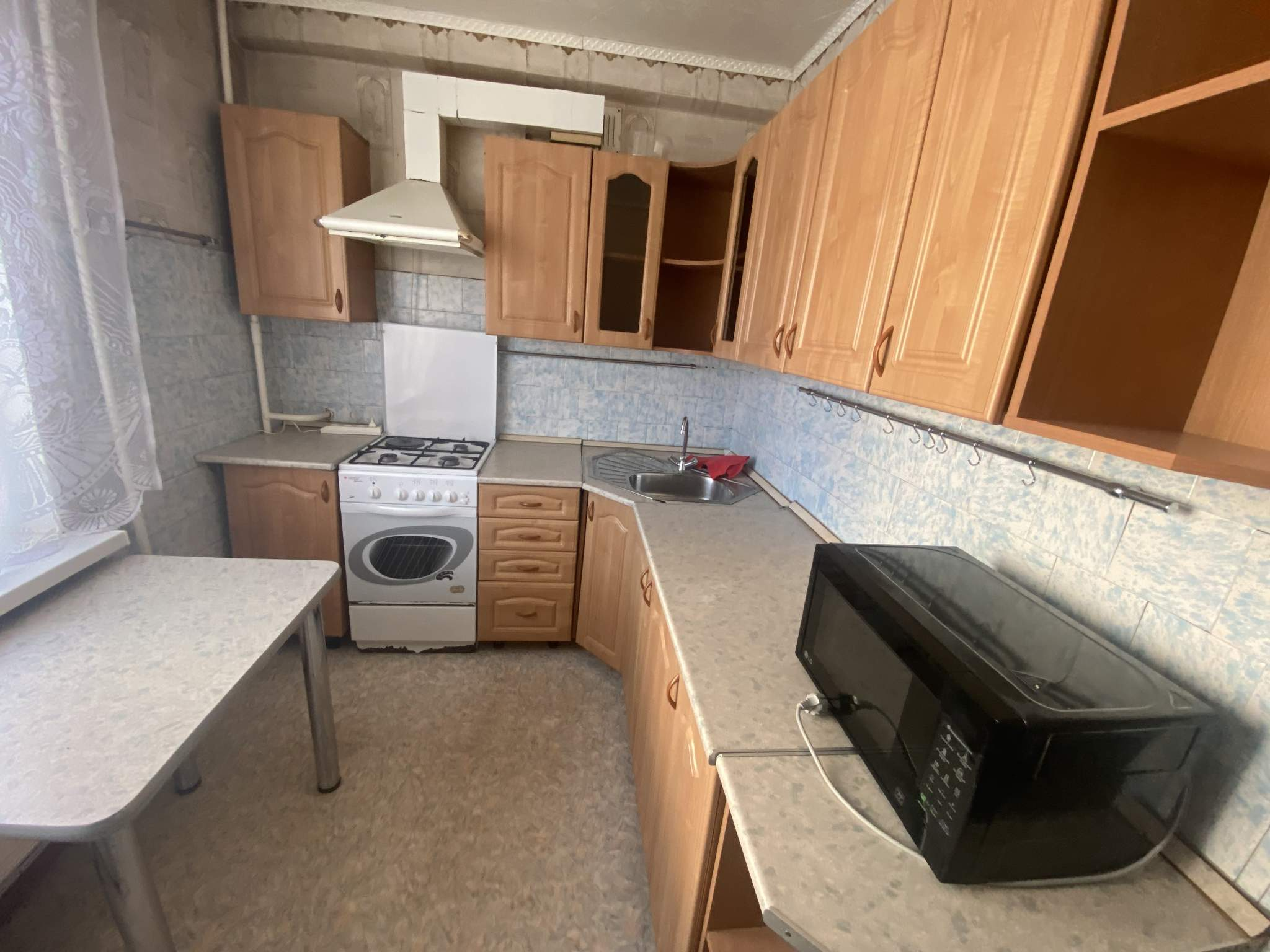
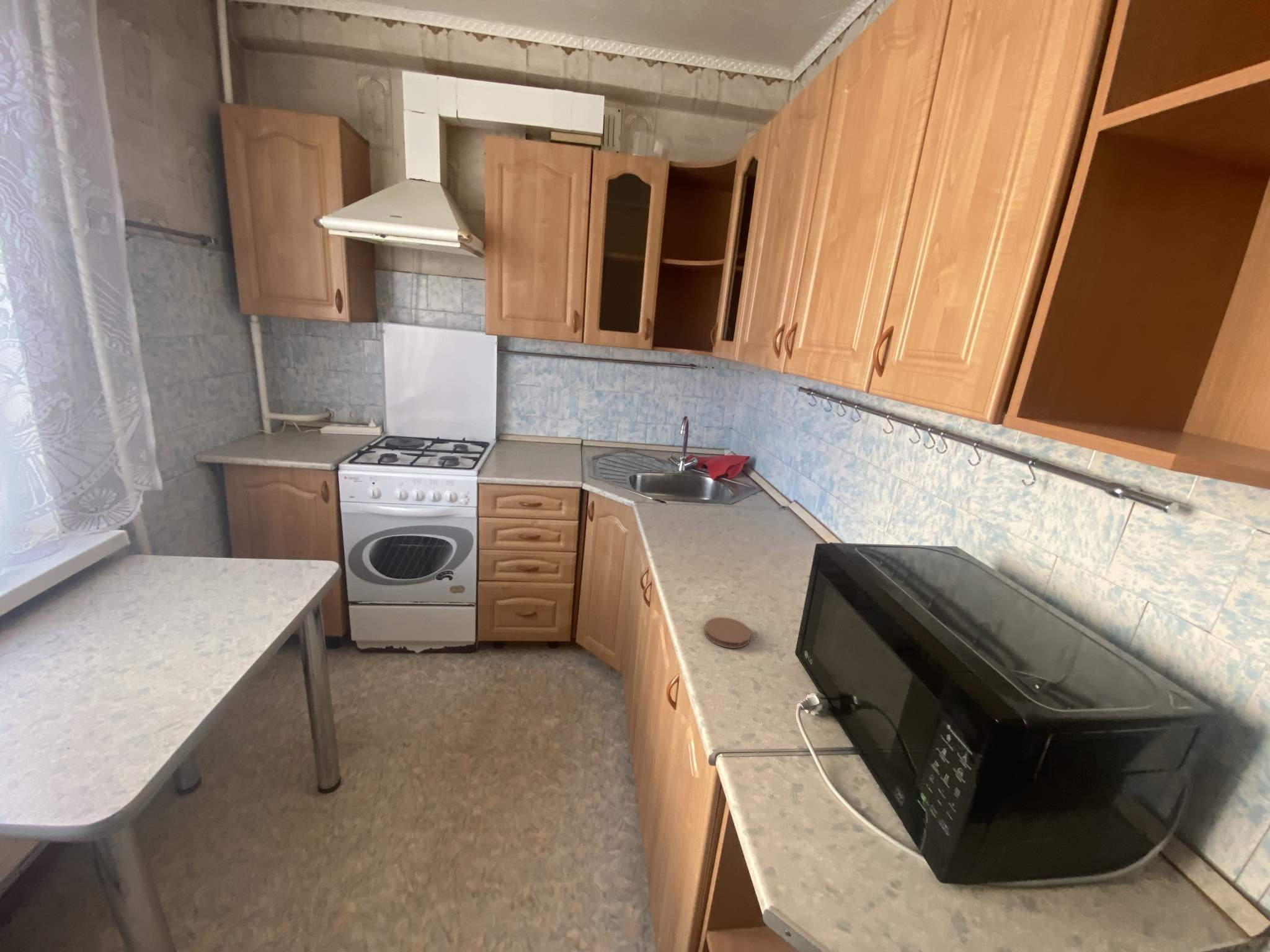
+ coaster [704,617,752,649]
